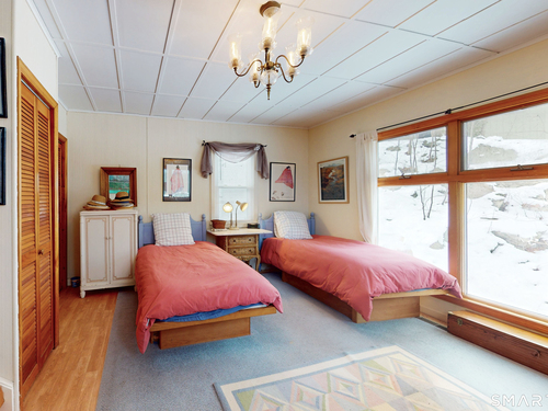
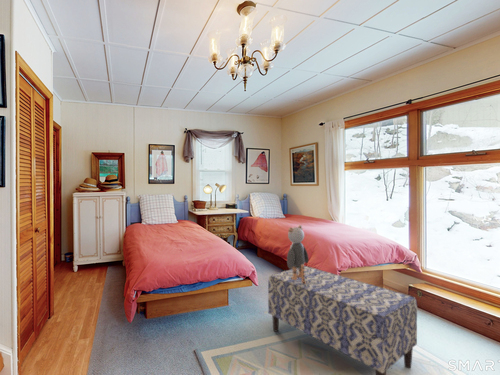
+ teddy bear [286,224,310,284]
+ bench [267,265,418,375]
